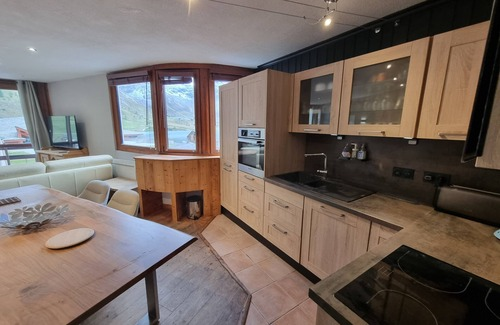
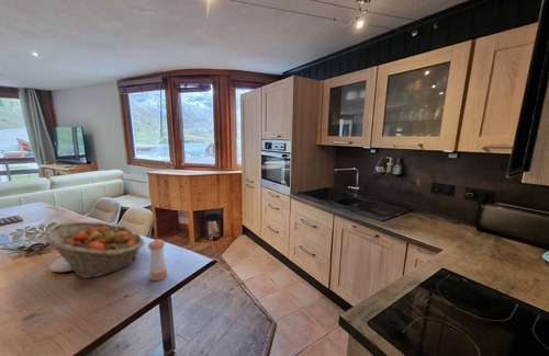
+ fruit basket [43,221,146,279]
+ pepper shaker [147,238,168,282]
